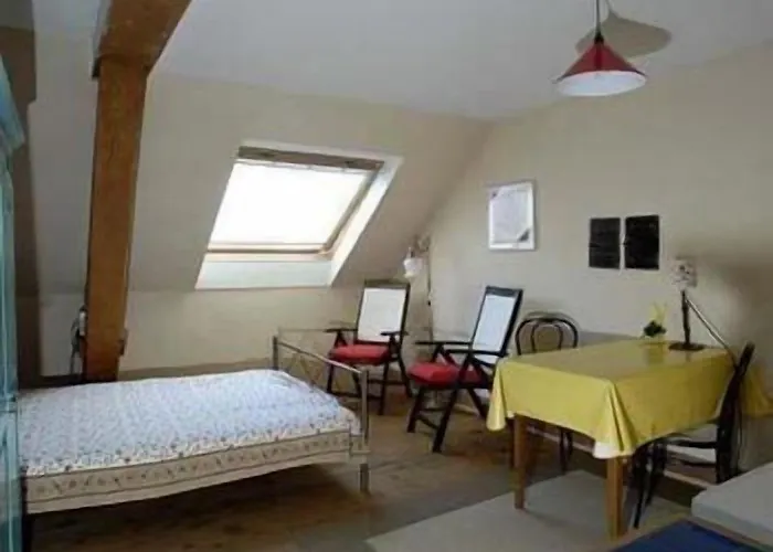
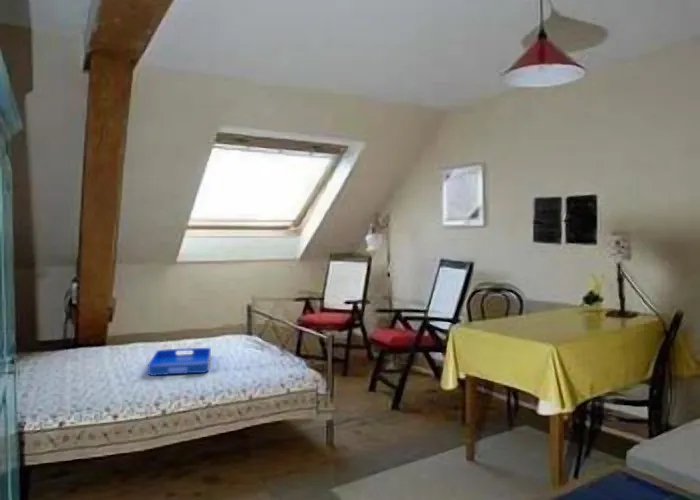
+ serving tray [147,347,212,377]
